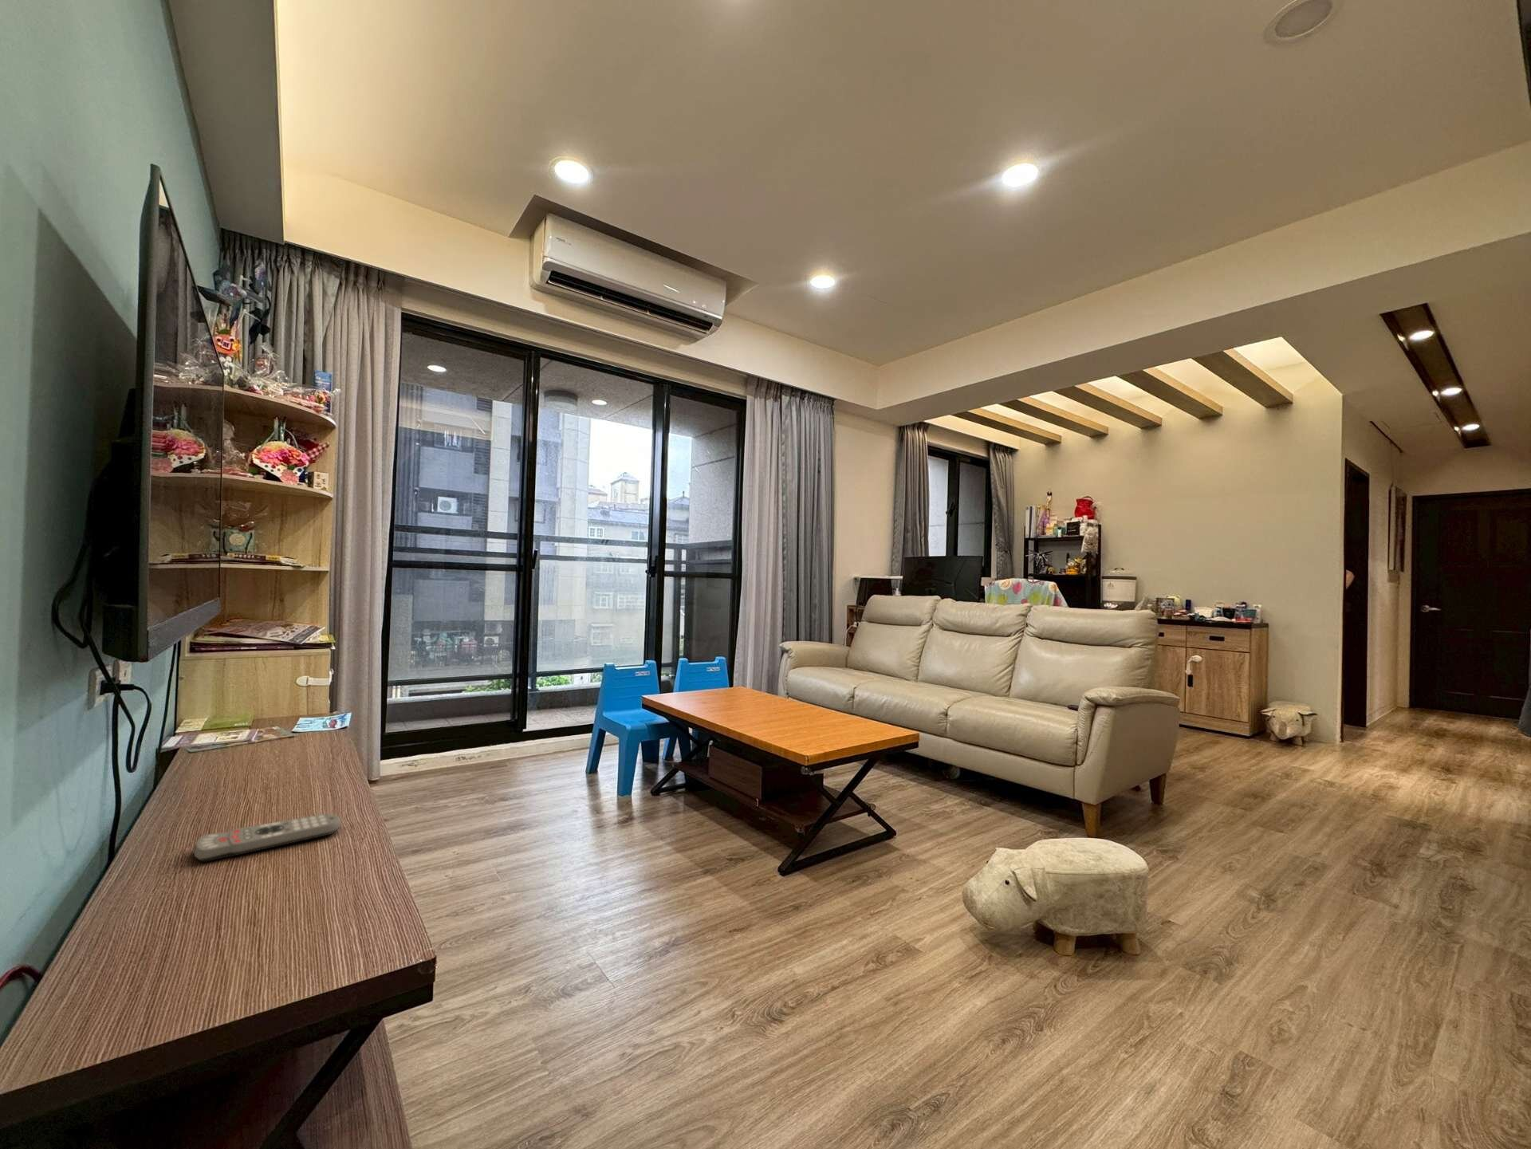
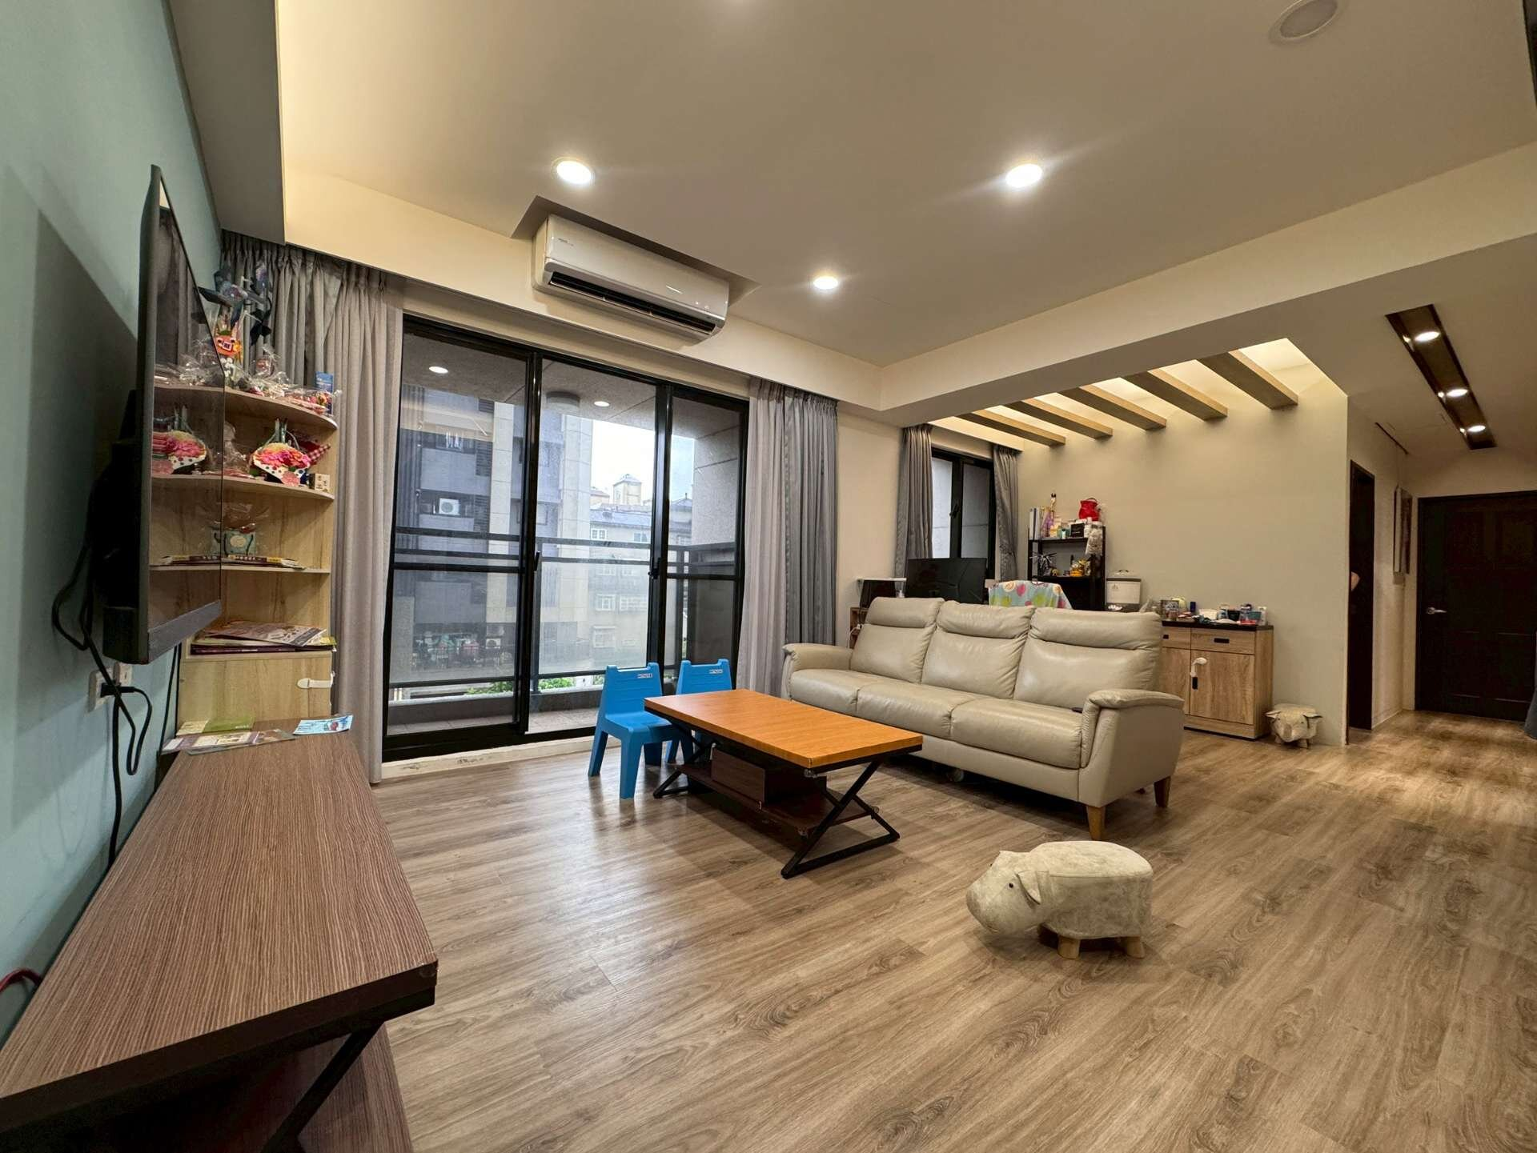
- remote control [193,813,343,863]
